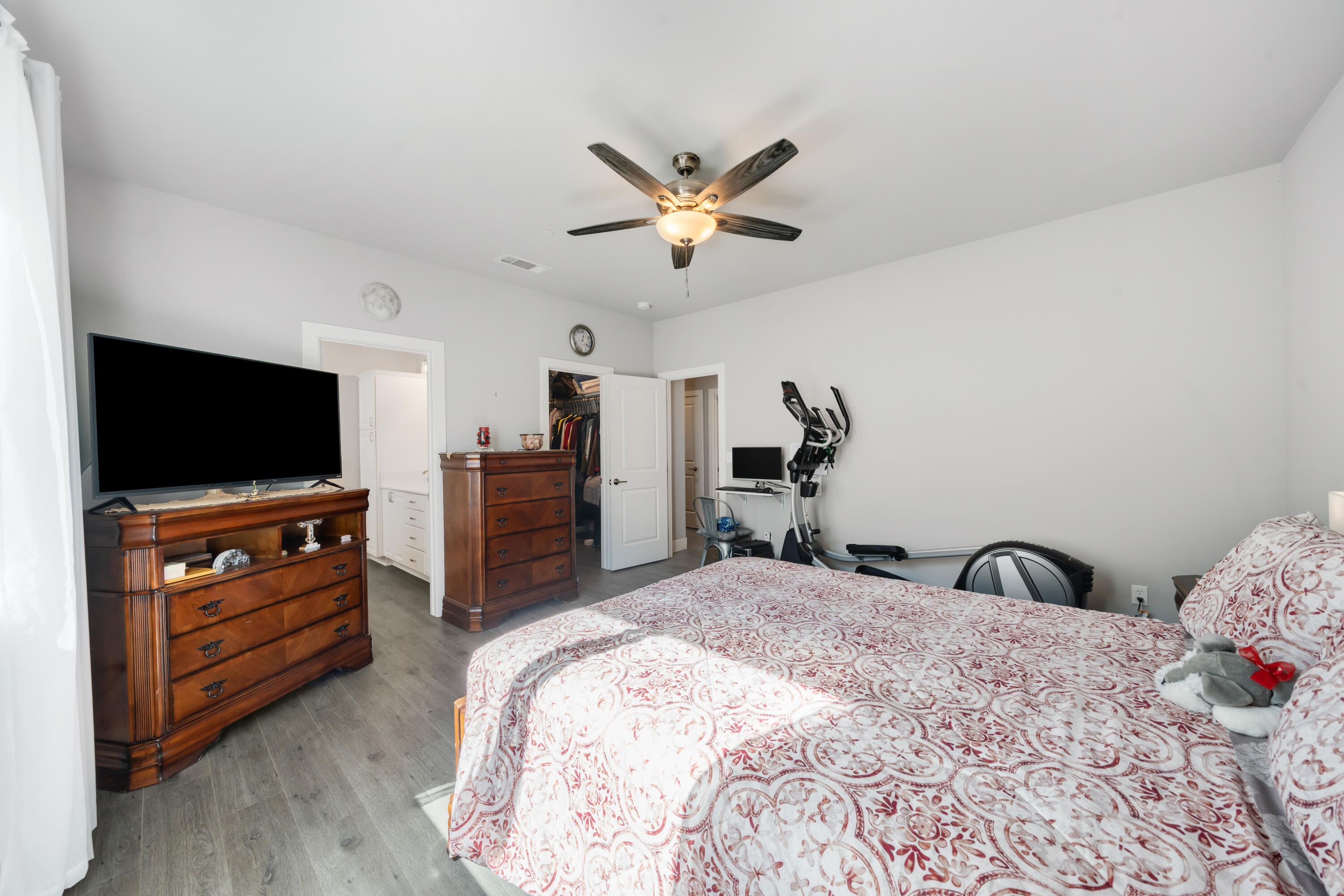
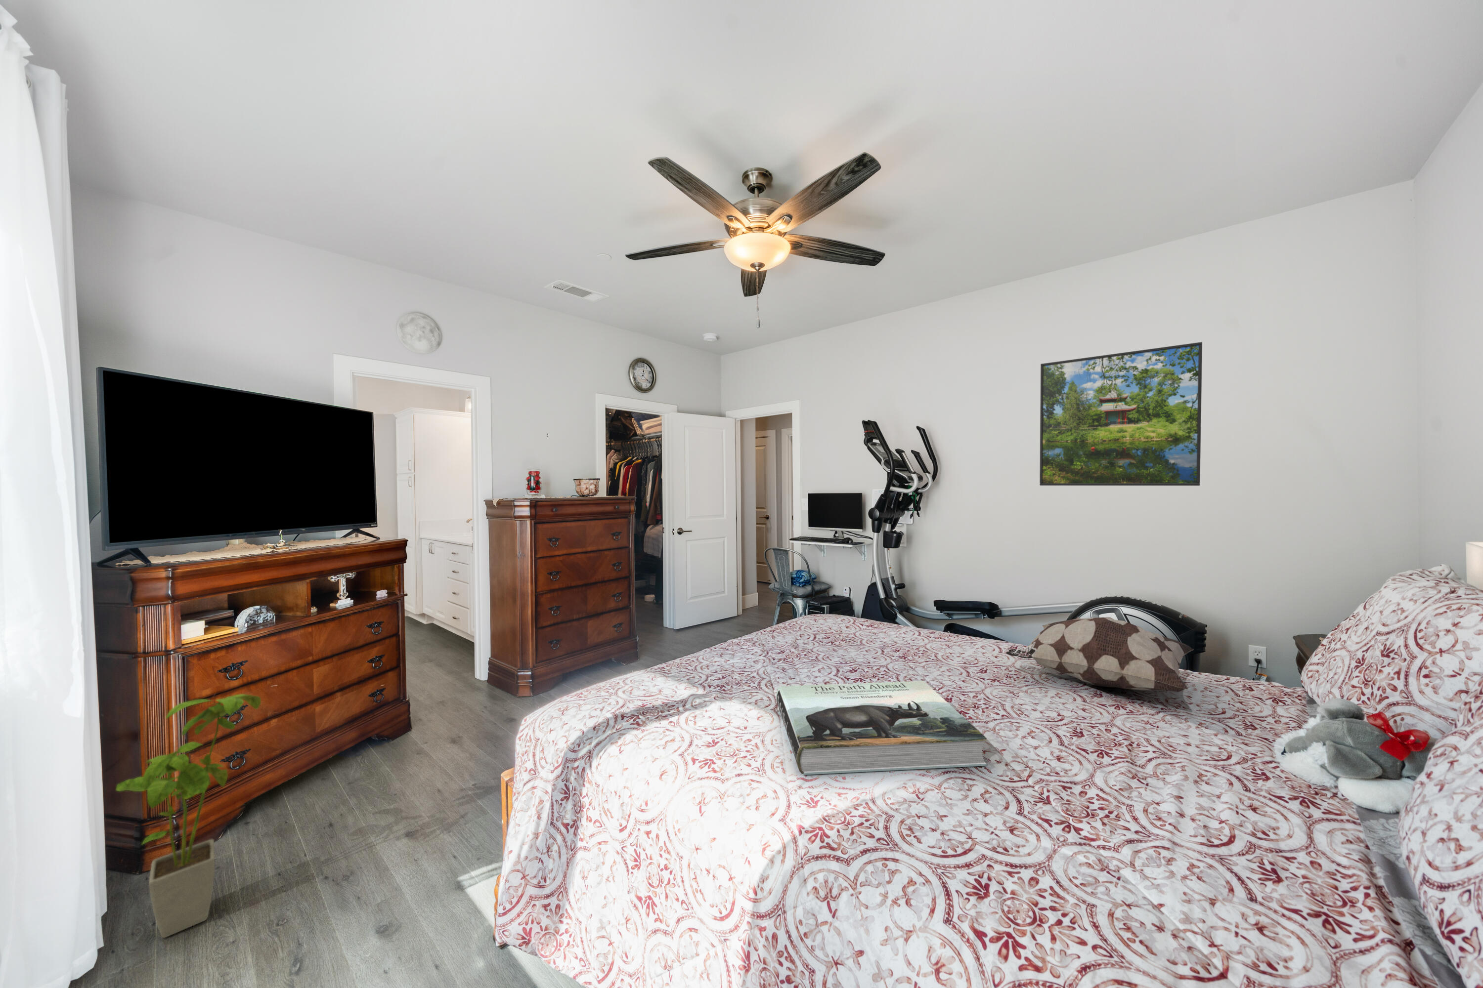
+ house plant [115,694,262,938]
+ book [776,680,988,775]
+ decorative pillow [1005,616,1194,692]
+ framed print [1039,342,1203,486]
